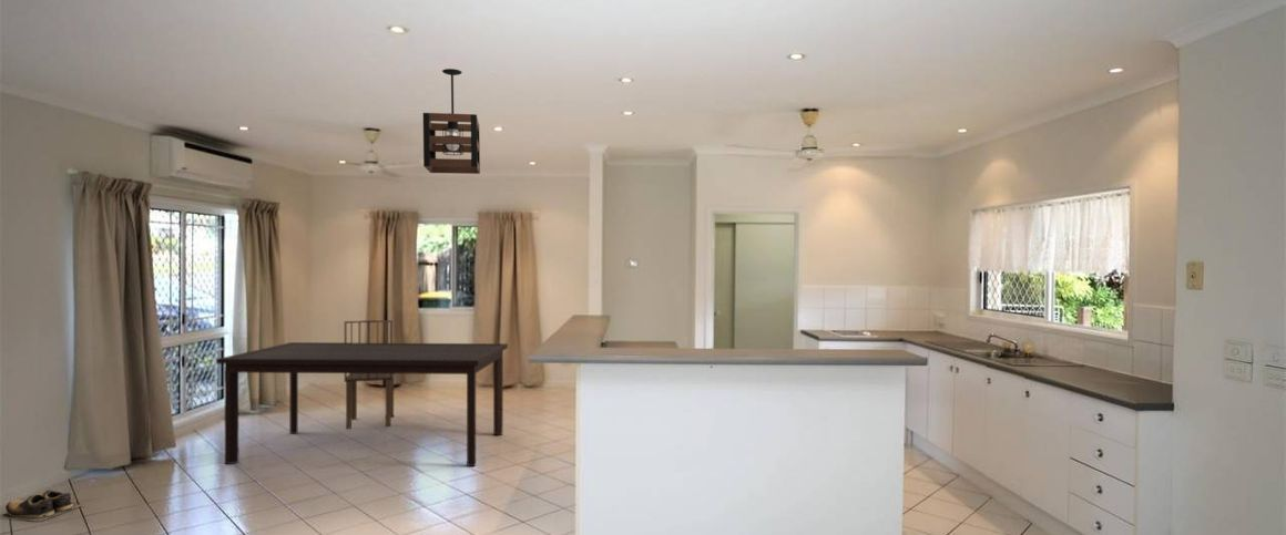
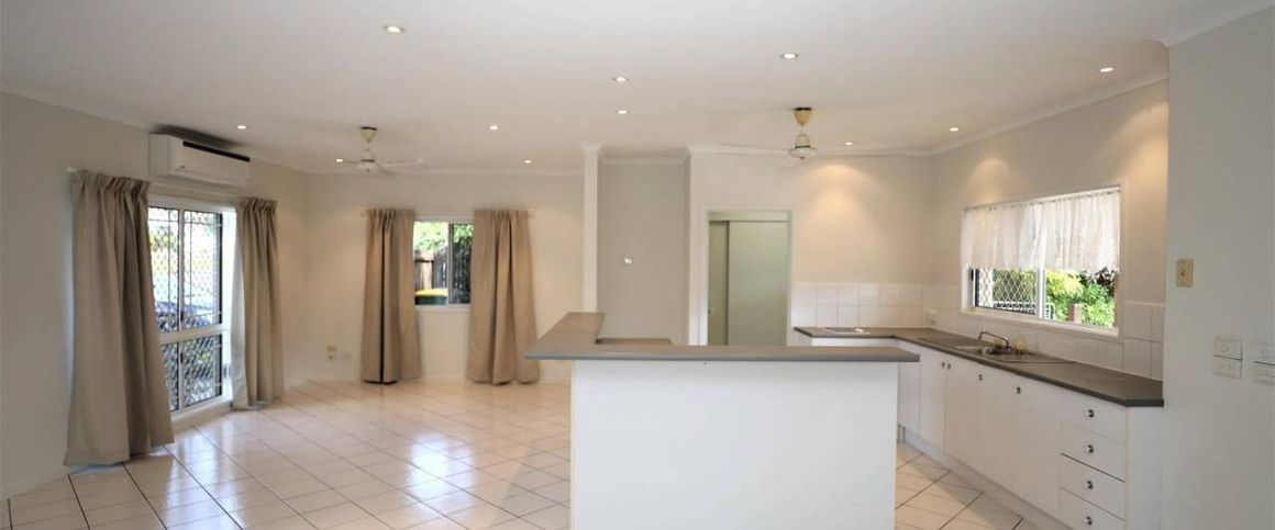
- pendant light [422,68,481,175]
- dining chair [344,319,396,430]
- shoes [0,490,83,522]
- dining table [215,341,509,467]
